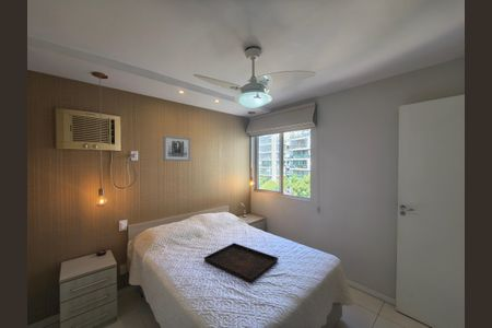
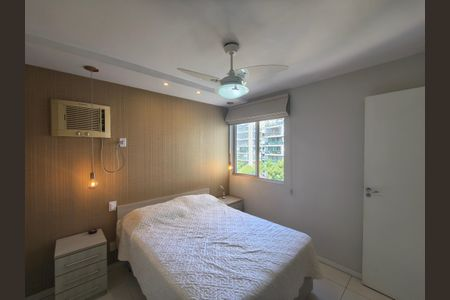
- wall art [162,134,191,162]
- serving tray [203,242,280,283]
